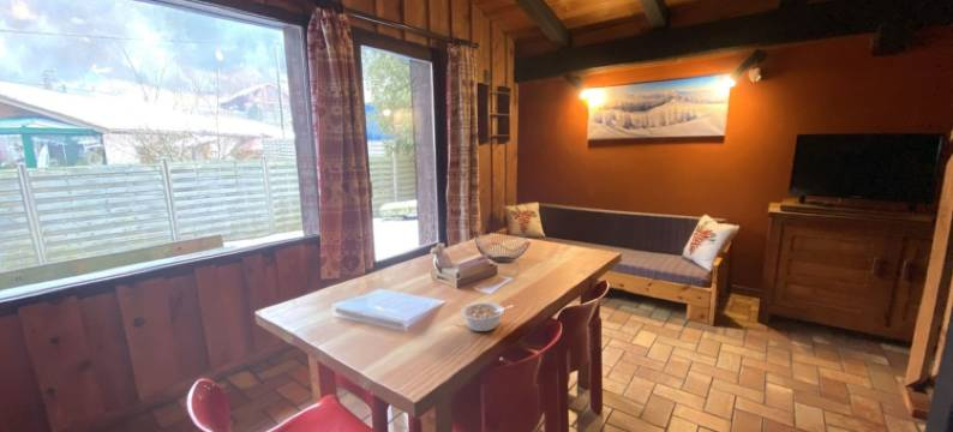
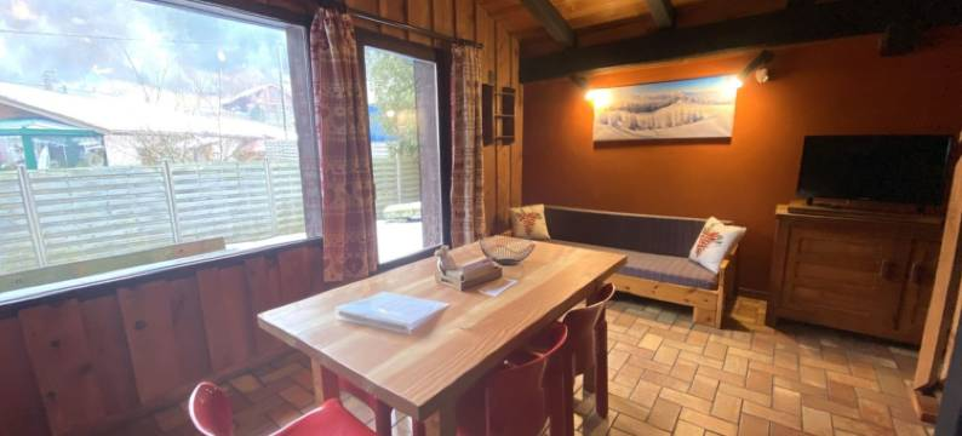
- legume [460,301,514,332]
